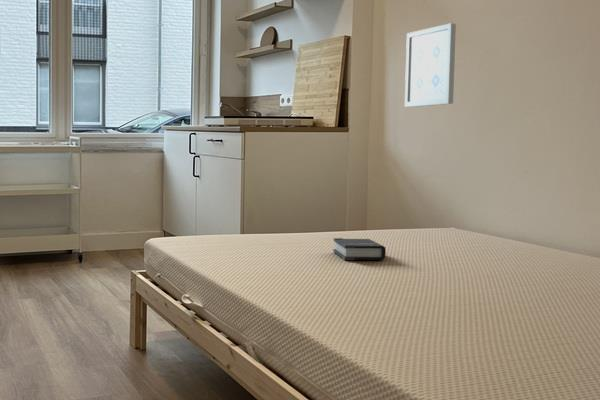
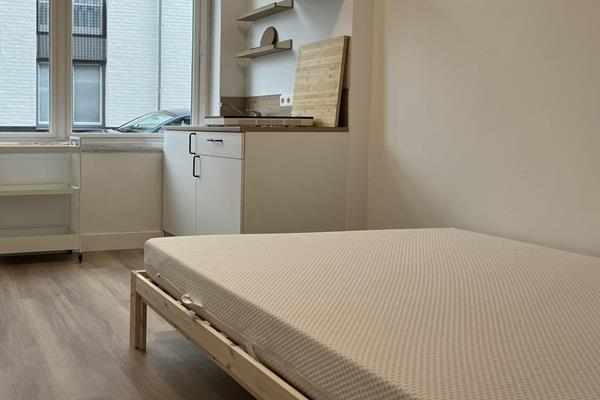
- wall art [404,22,457,108]
- hardback book [332,237,387,261]
